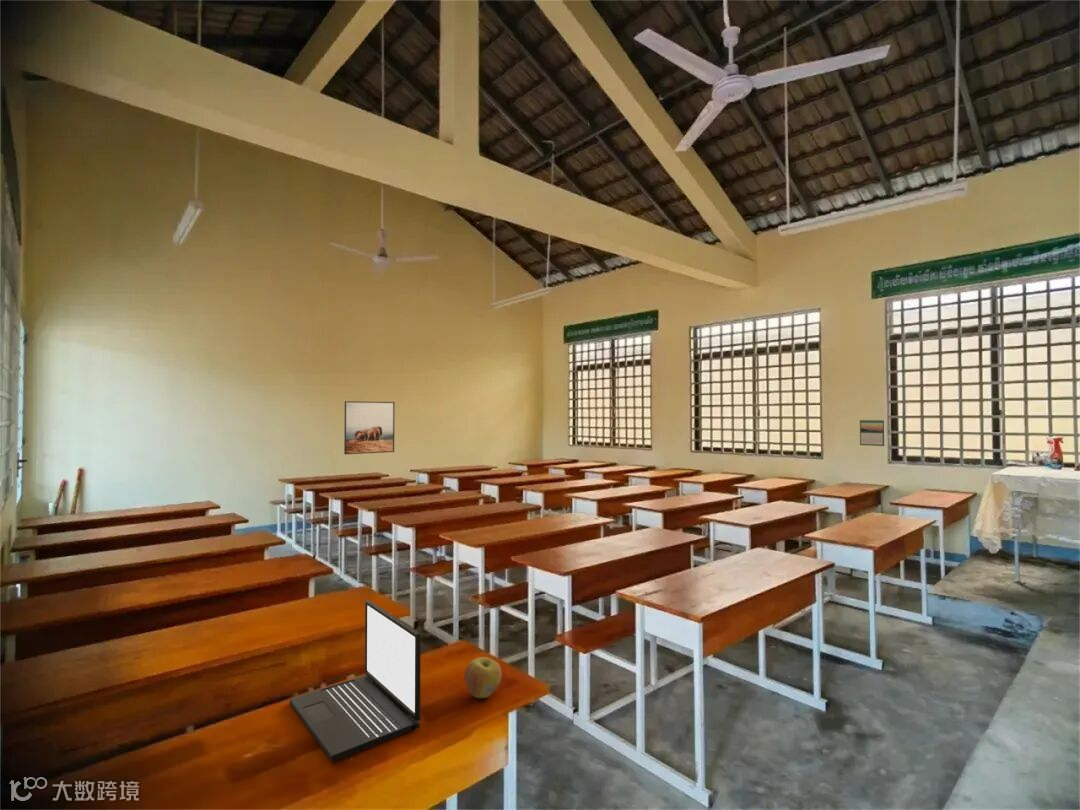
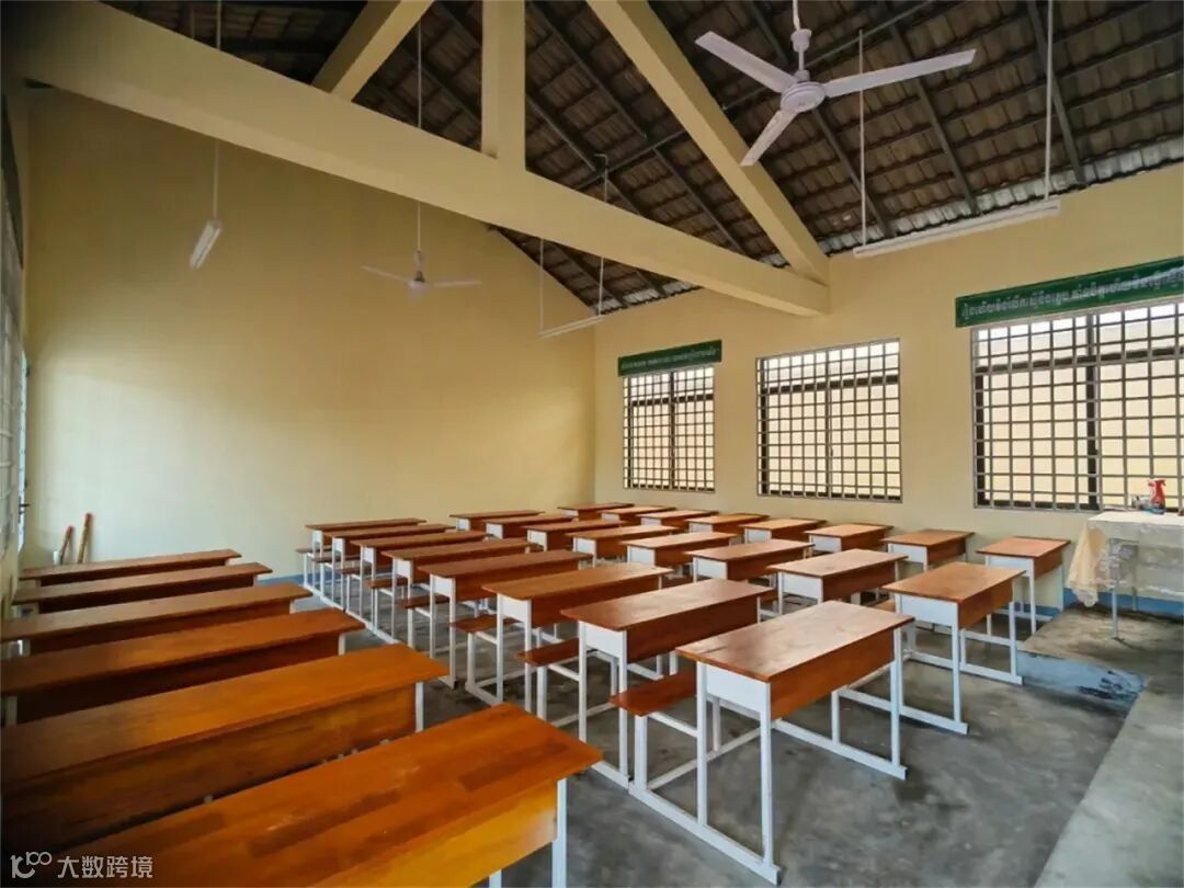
- apple [463,656,503,699]
- calendar [859,418,885,447]
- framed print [343,400,395,455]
- laptop [289,599,422,763]
